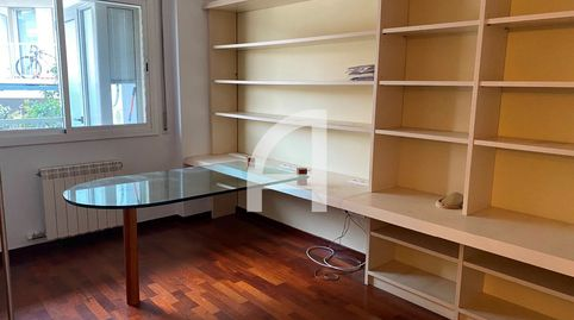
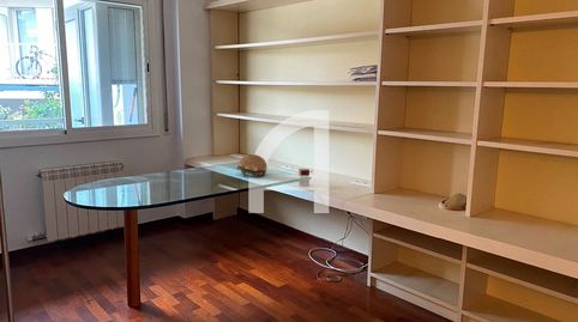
+ decorative bowl [236,153,267,178]
